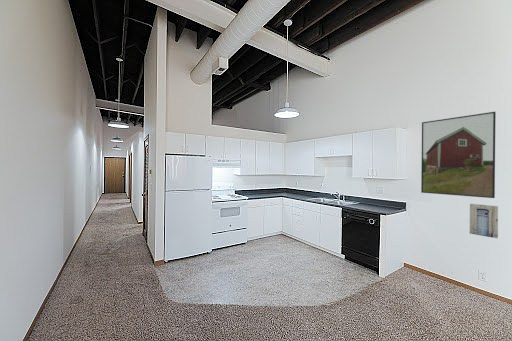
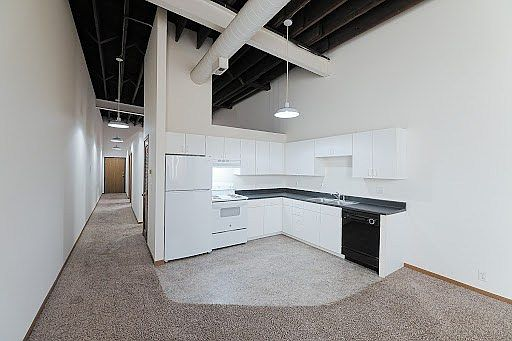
- wall art [469,203,499,239]
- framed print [420,111,497,199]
